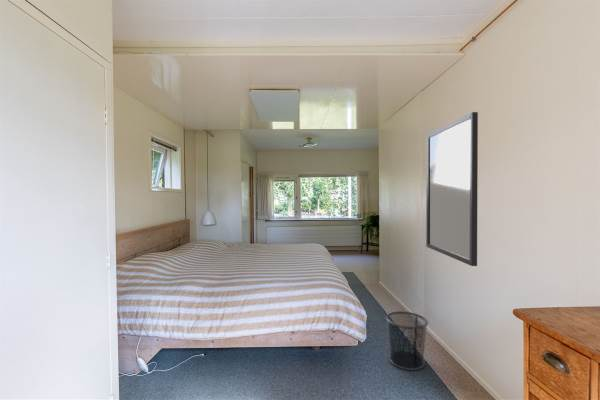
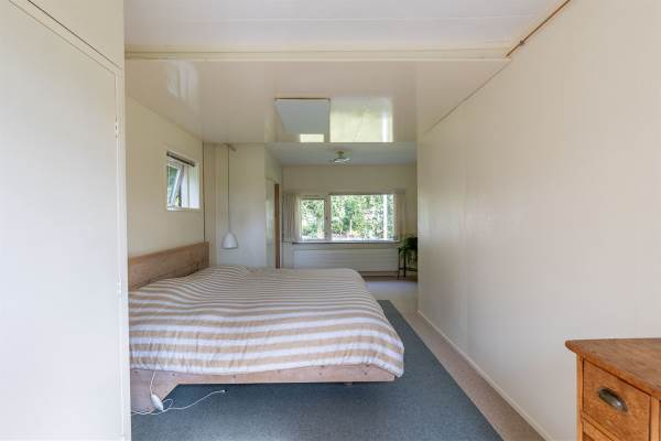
- home mirror [425,111,479,267]
- waste bin [385,310,429,371]
